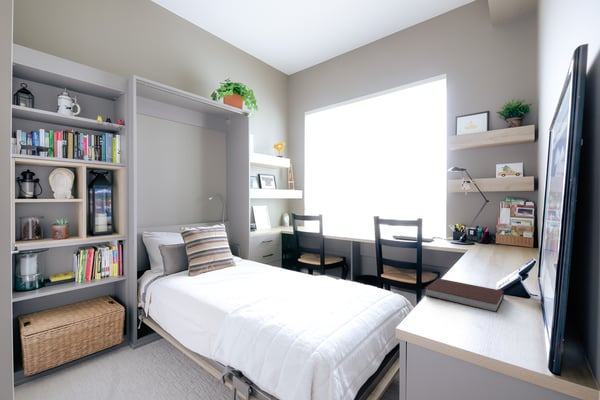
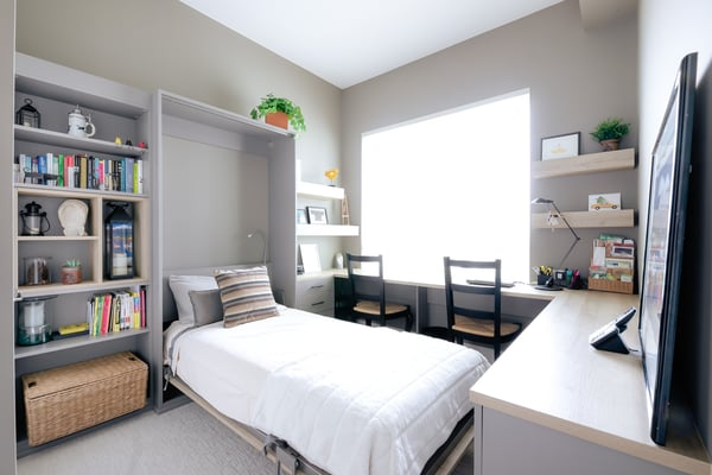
- notebook [424,277,505,314]
